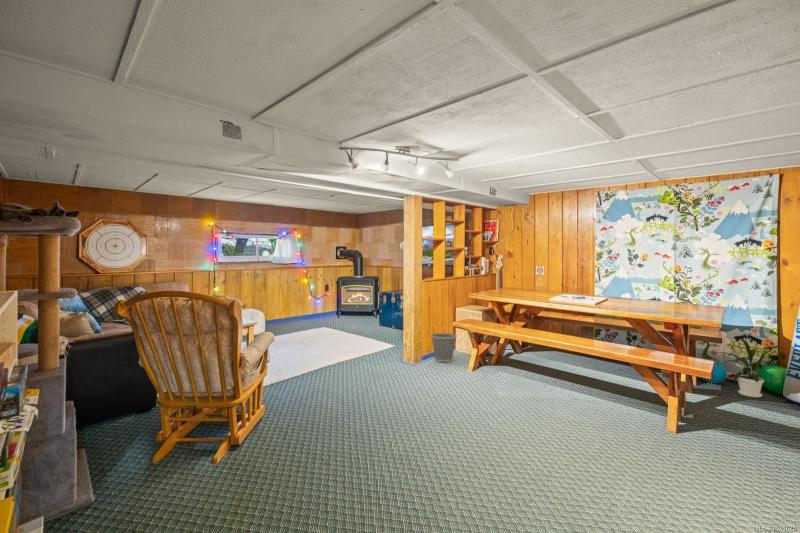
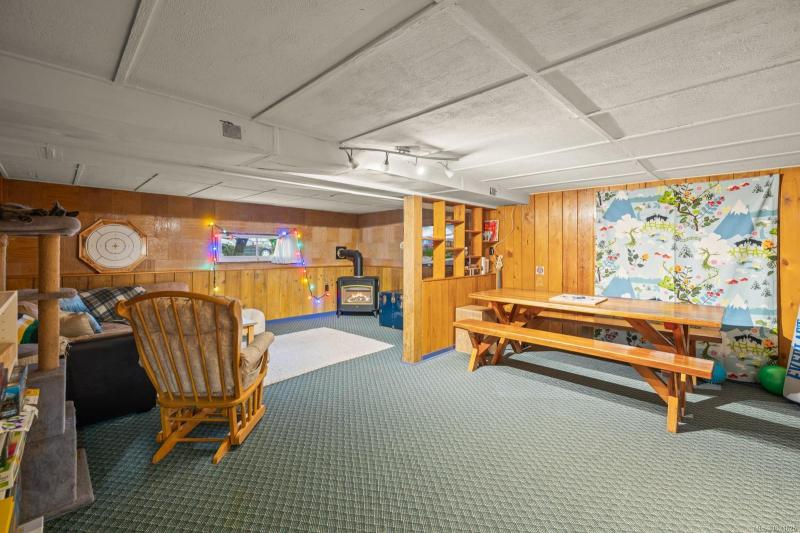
- wastebasket [430,332,458,363]
- house plant [718,337,773,399]
